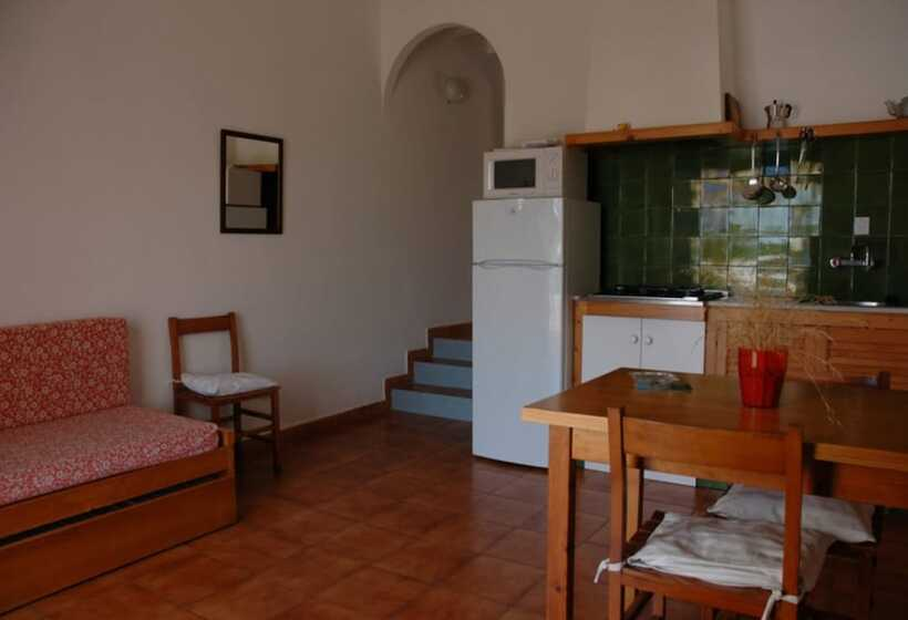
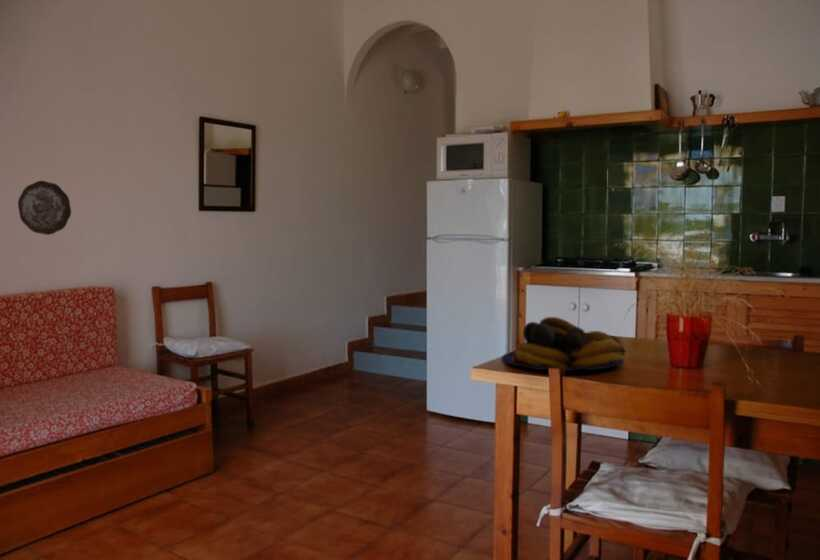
+ fruit bowl [500,316,625,372]
+ decorative plate [17,180,72,236]
